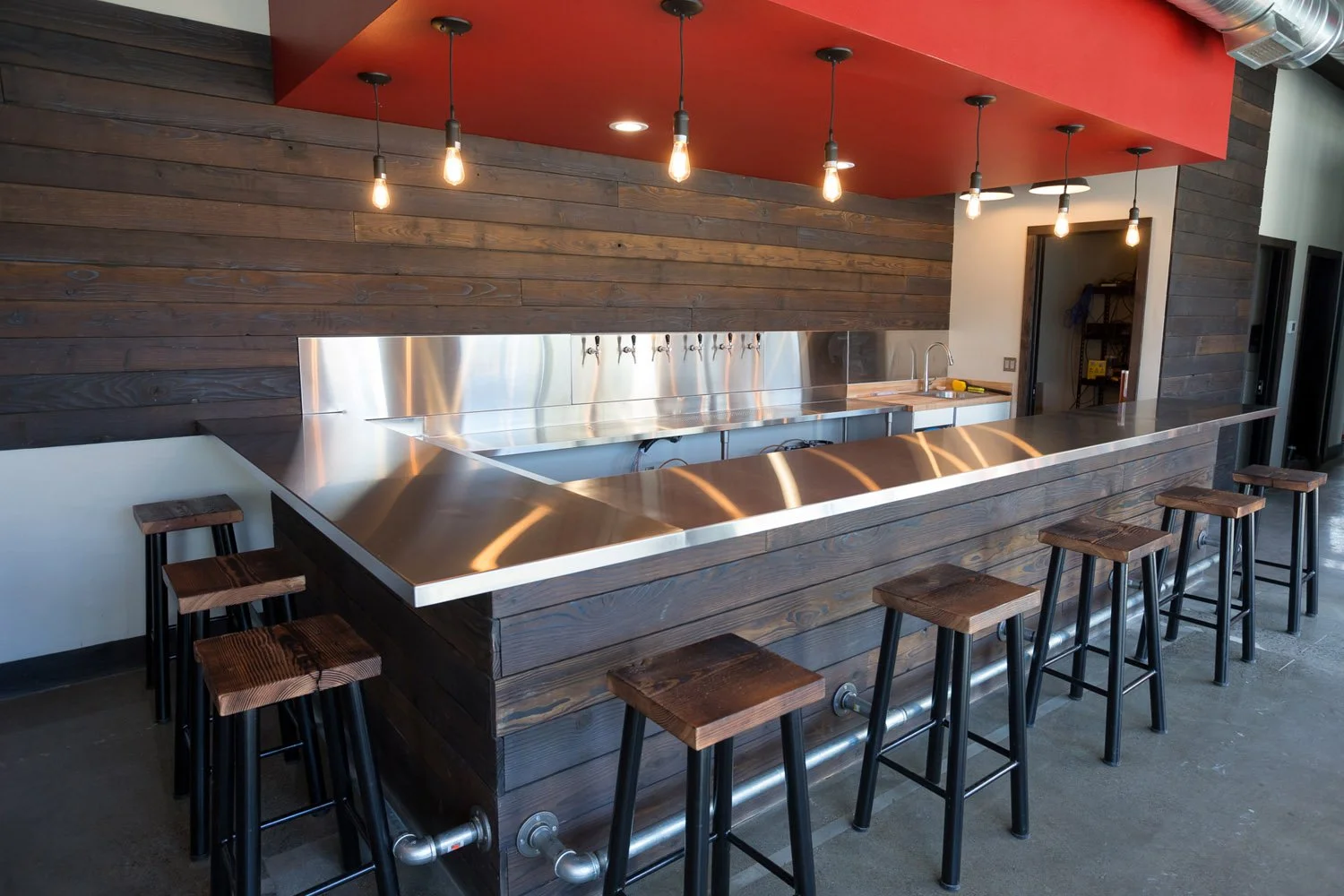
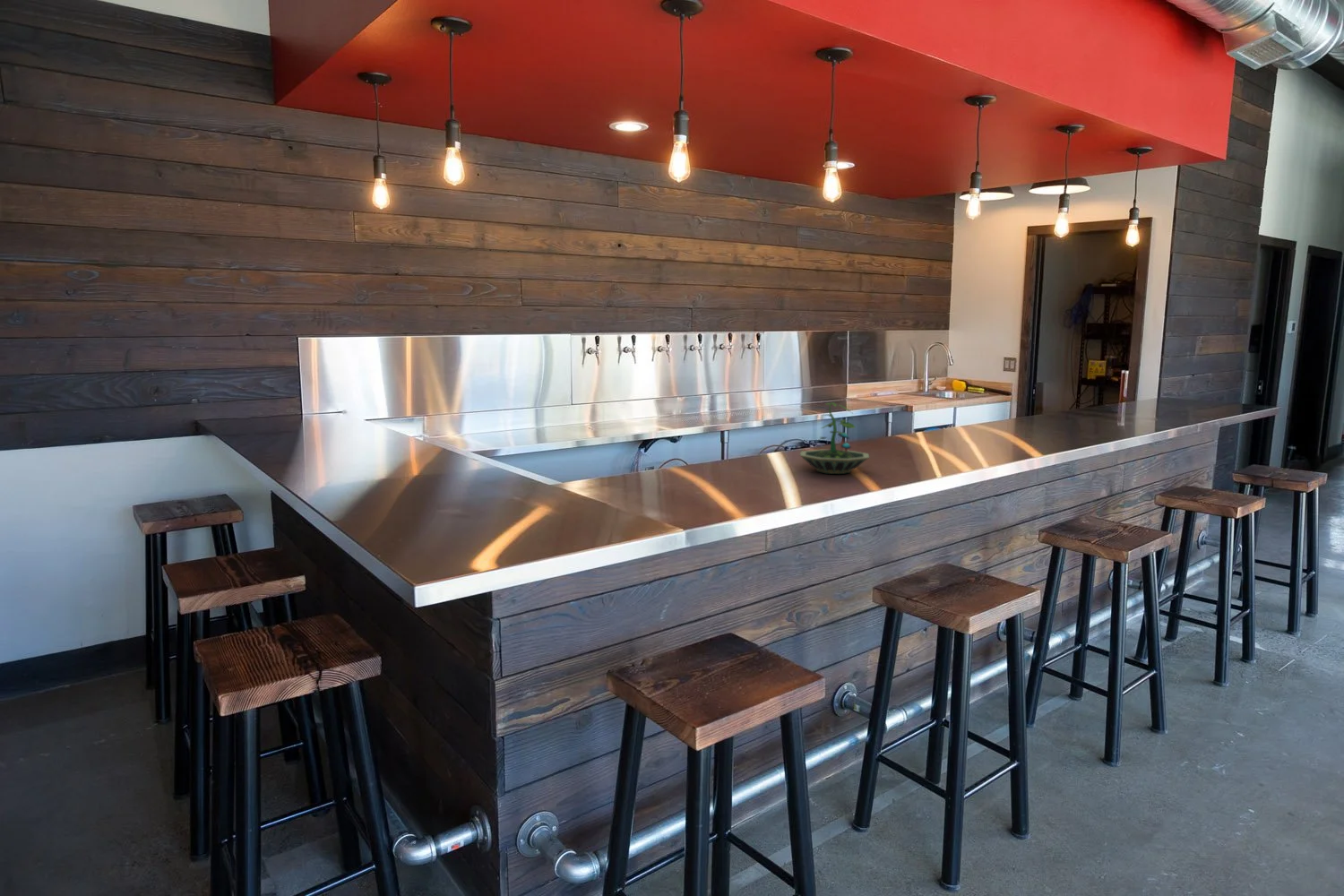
+ terrarium [799,401,870,475]
